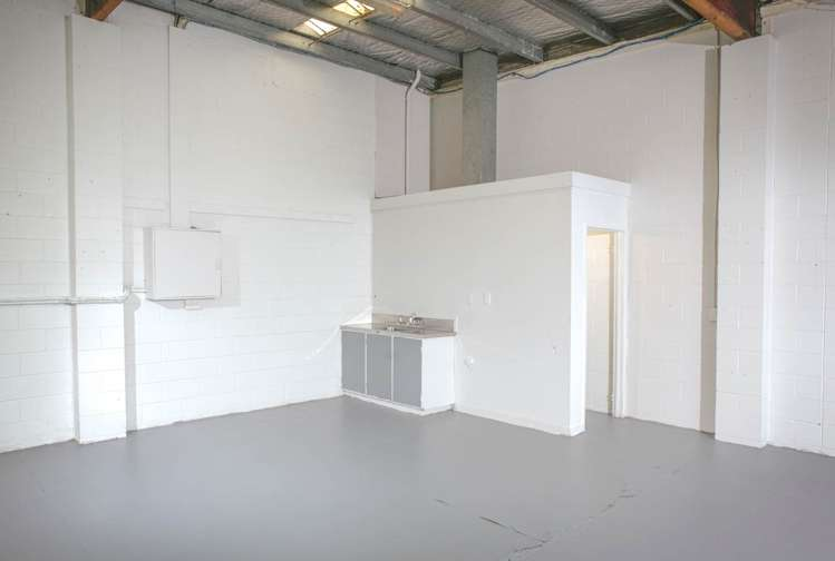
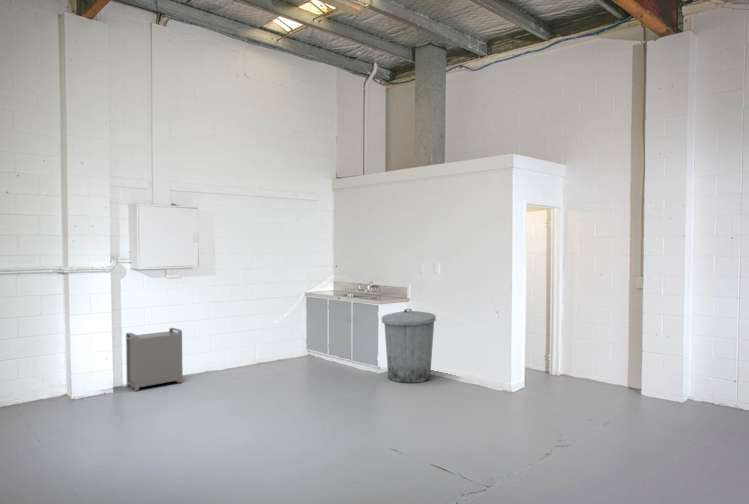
+ storage bin [125,327,184,392]
+ trash can [381,308,437,384]
